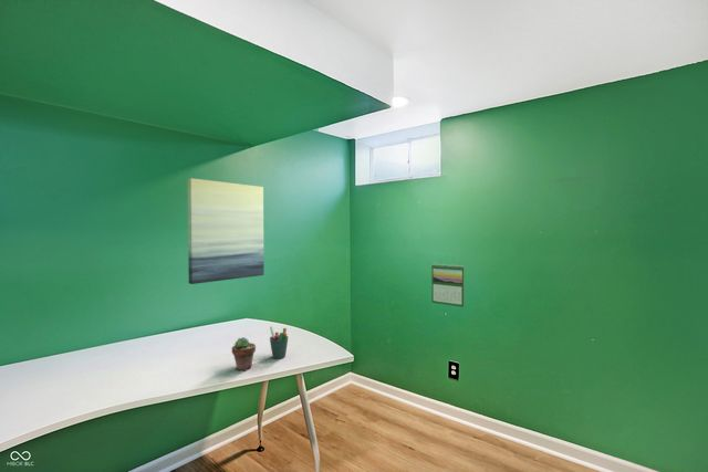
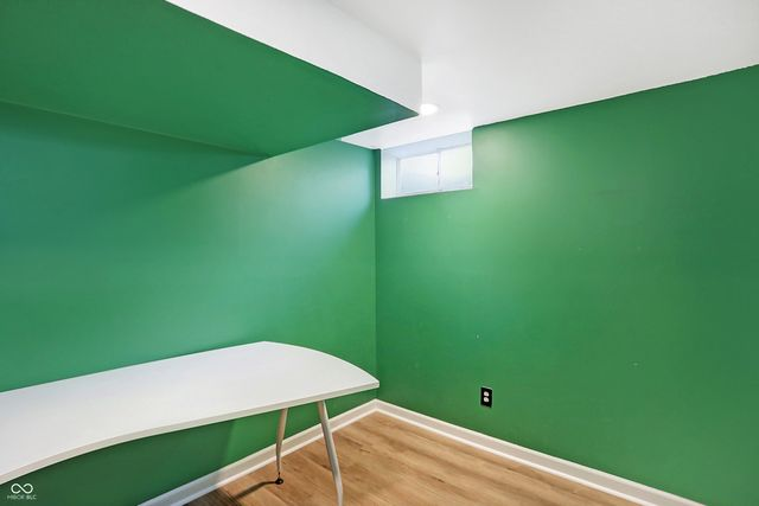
- pen holder [269,325,289,359]
- potted succulent [231,336,257,371]
- calendar [430,263,466,308]
- wall art [187,177,266,285]
